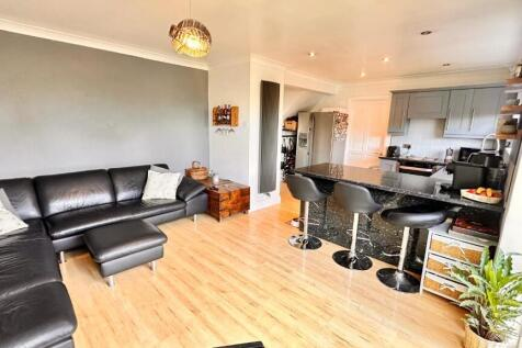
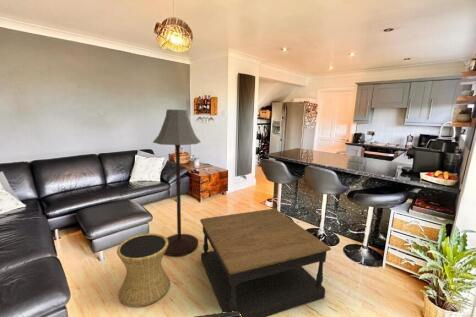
+ floor lamp [152,108,202,257]
+ coffee table [199,208,332,317]
+ side table [116,233,171,308]
